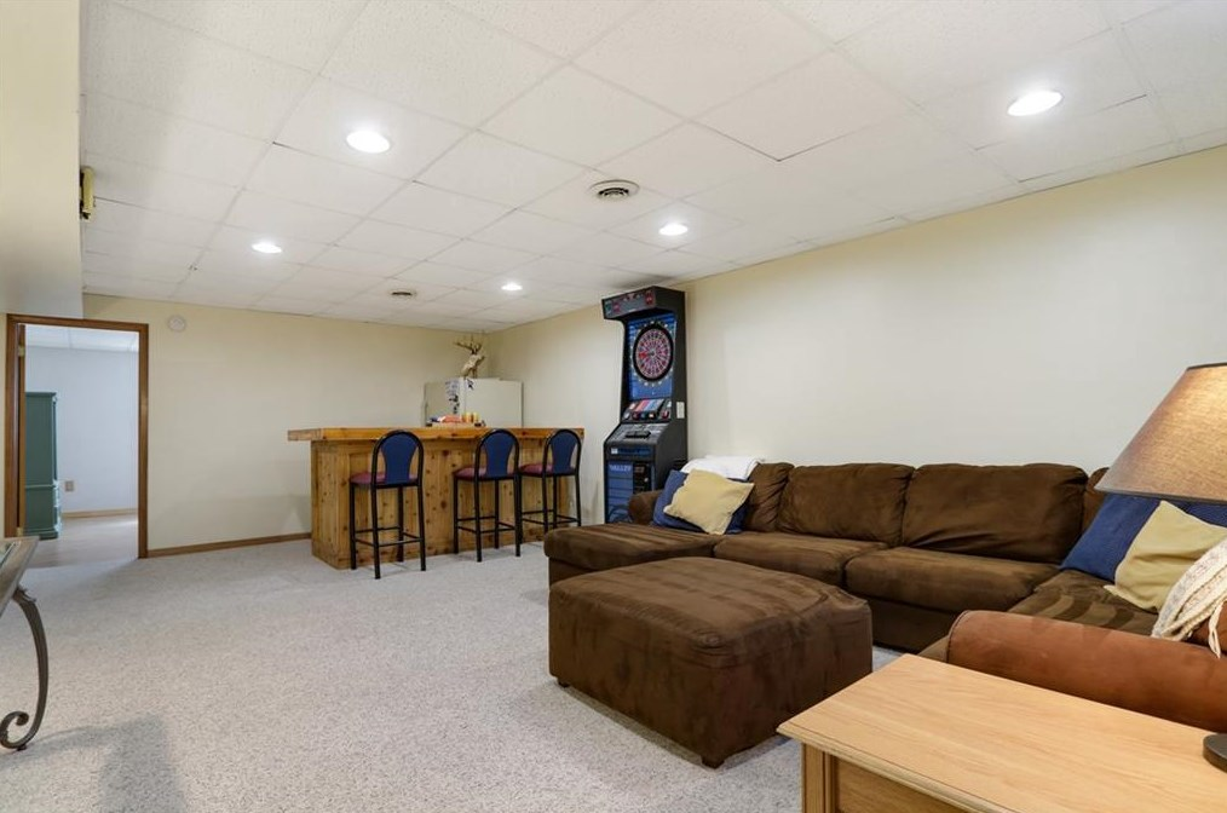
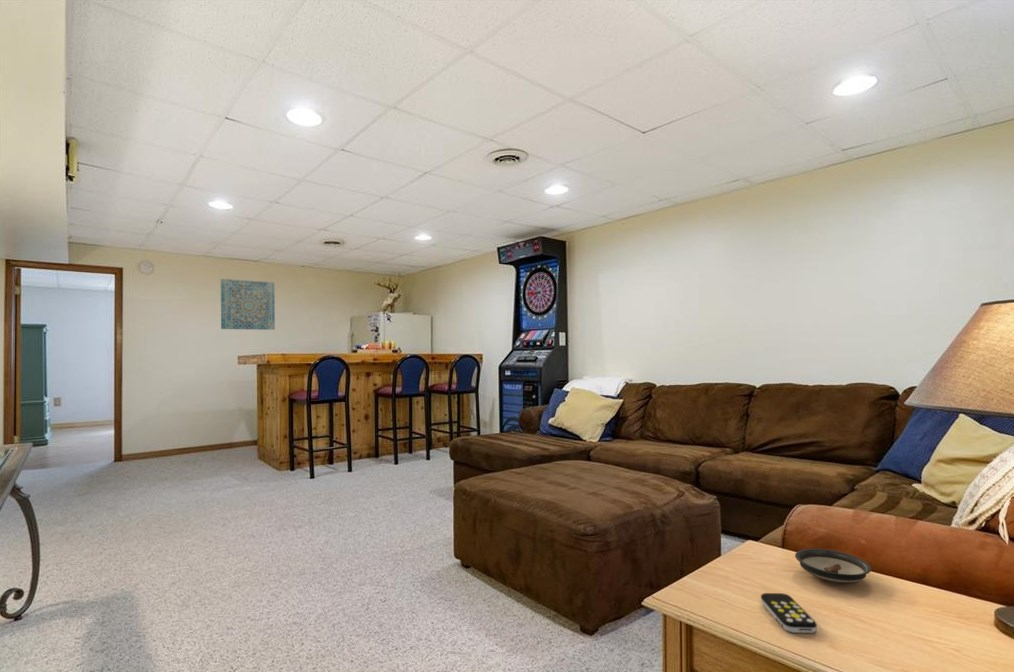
+ wall art [220,278,276,331]
+ remote control [760,592,818,634]
+ saucer [794,548,872,584]
